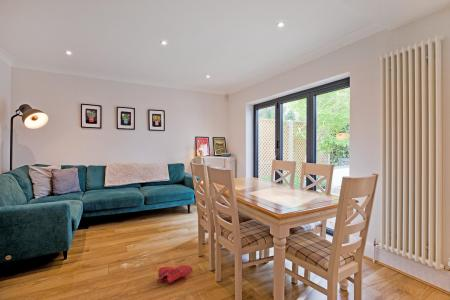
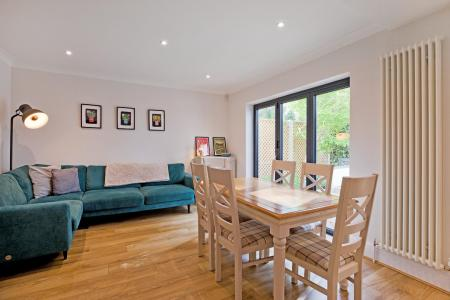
- shoe [156,264,194,285]
